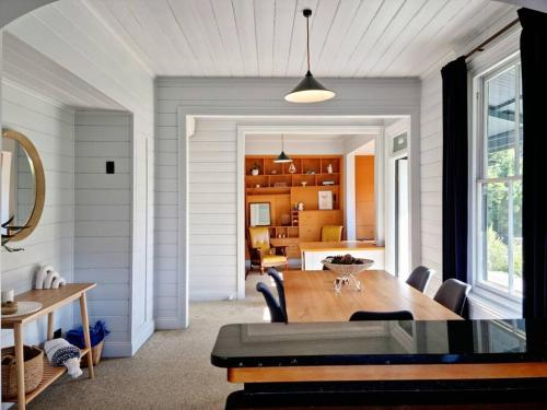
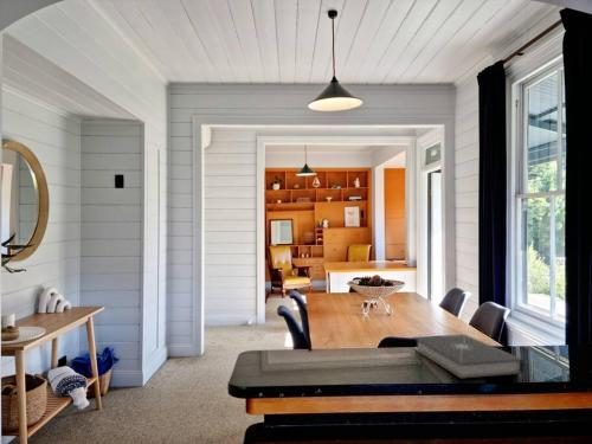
+ book [412,333,526,380]
